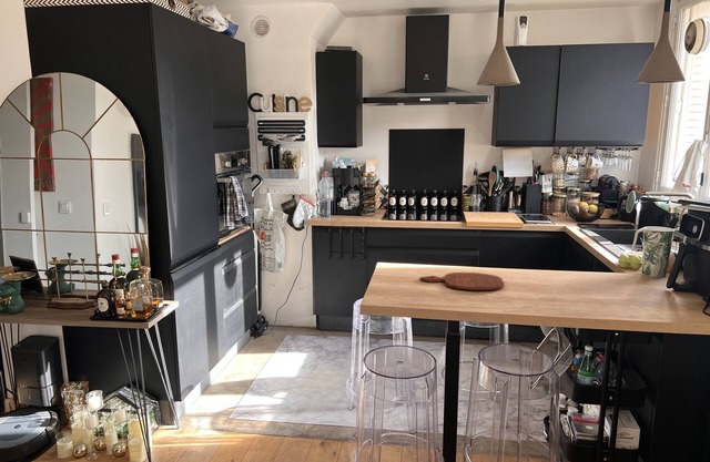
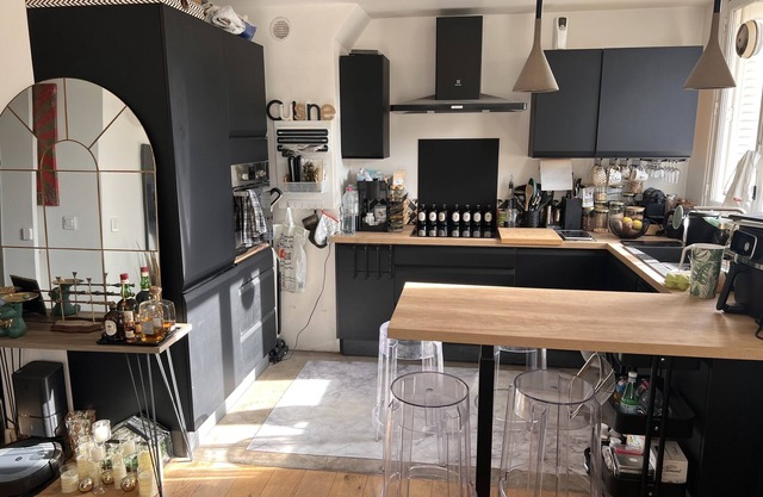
- cutting board [419,271,506,291]
